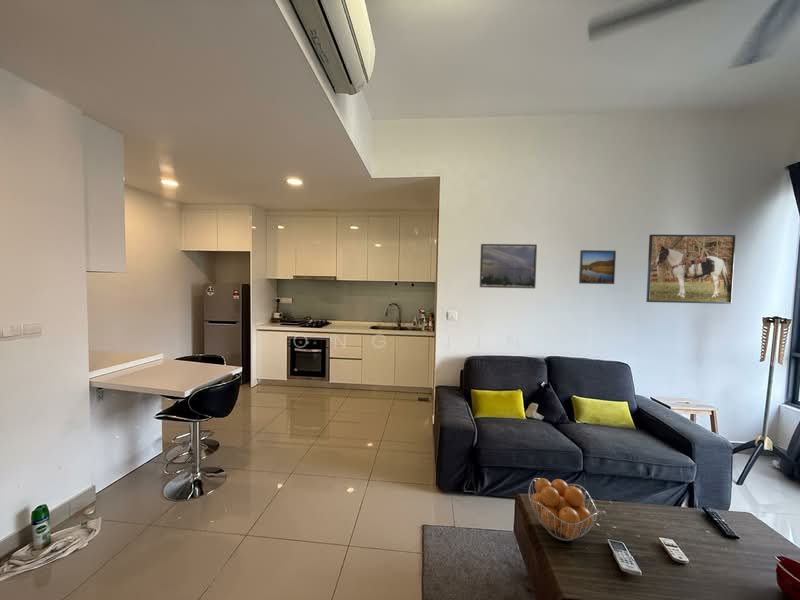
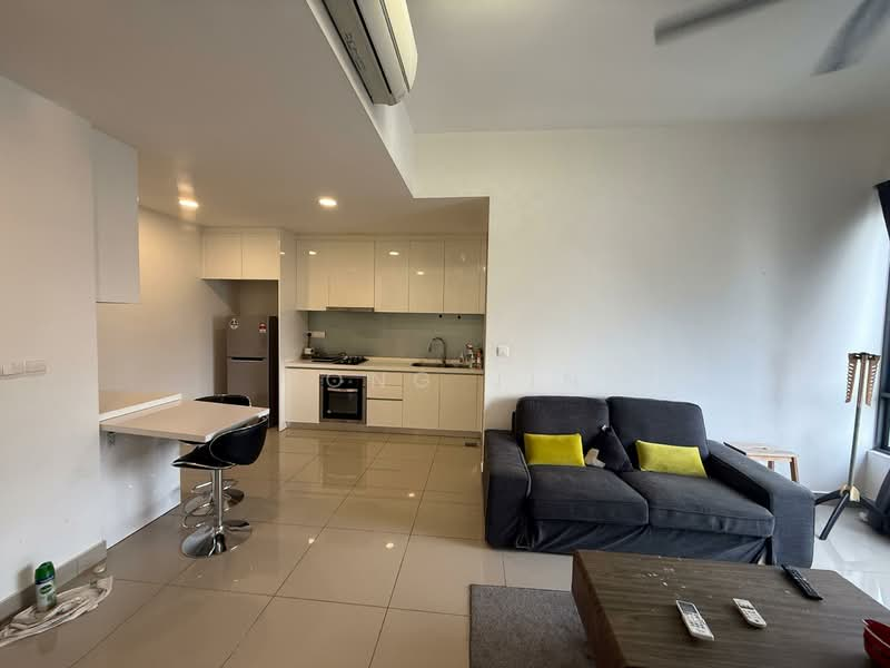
- fruit basket [528,477,599,542]
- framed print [645,234,737,305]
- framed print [479,243,538,289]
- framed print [578,249,617,285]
